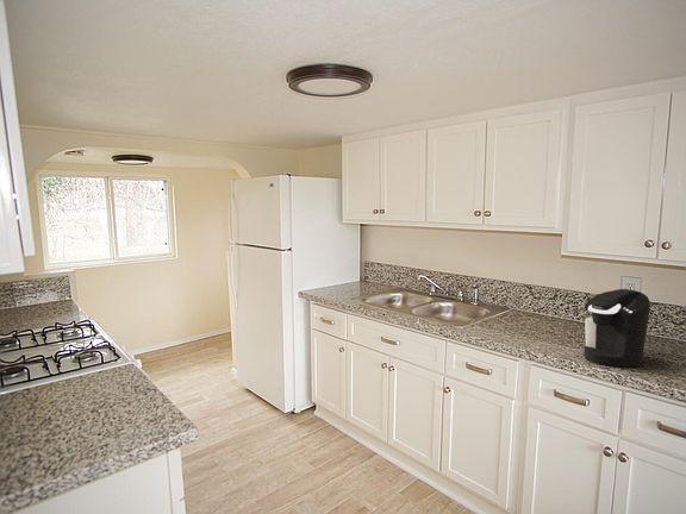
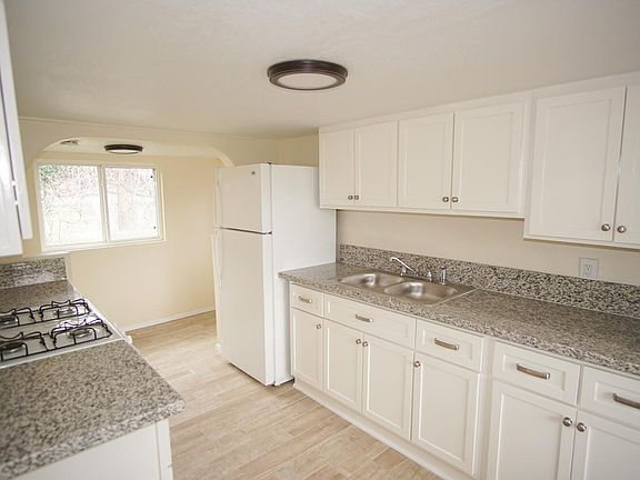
- coffee maker [584,288,651,369]
